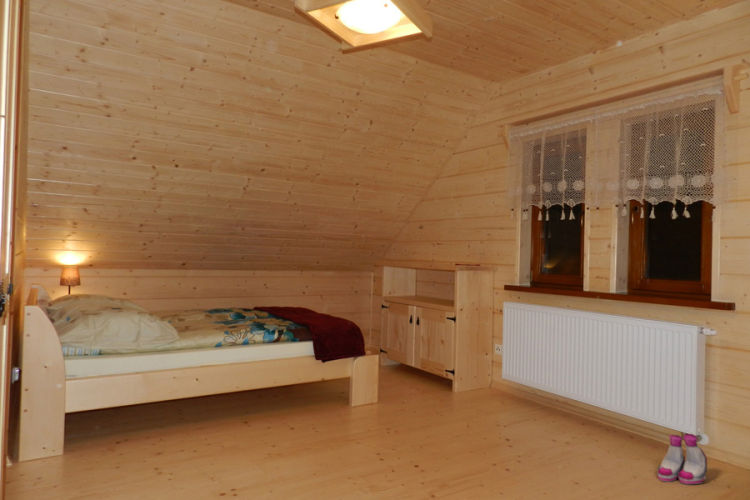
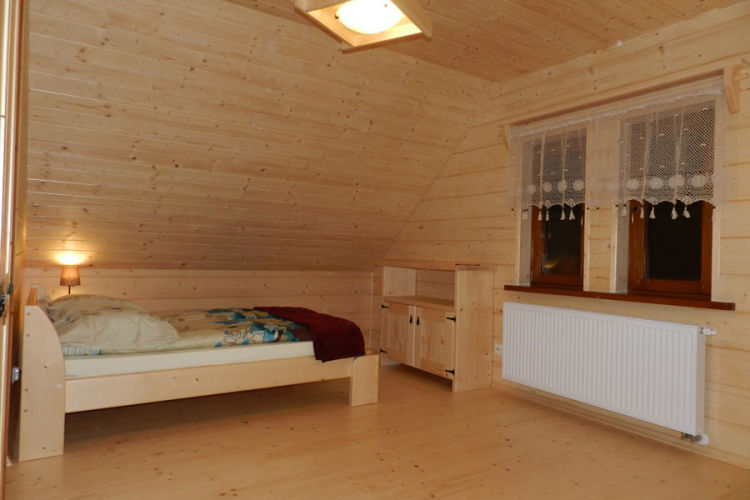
- boots [656,433,708,485]
